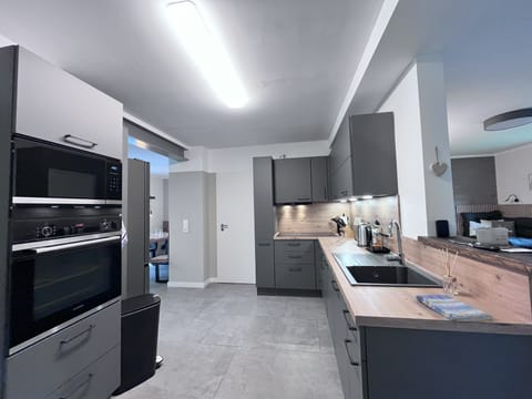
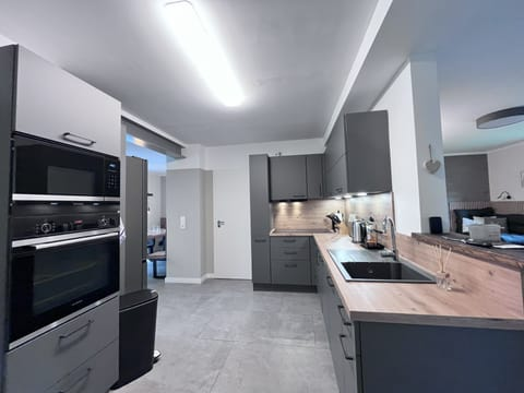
- dish towel [415,294,494,323]
